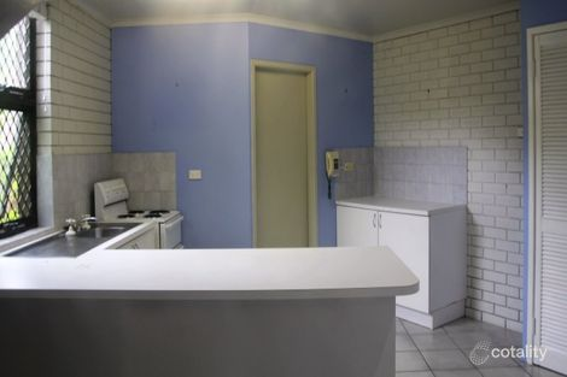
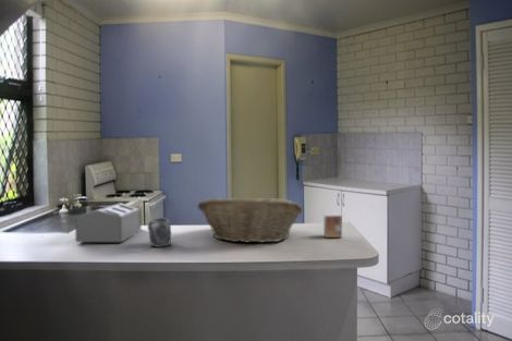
+ small box [322,212,343,239]
+ mug [147,217,172,248]
+ fruit basket [196,197,304,244]
+ toaster [74,202,142,243]
